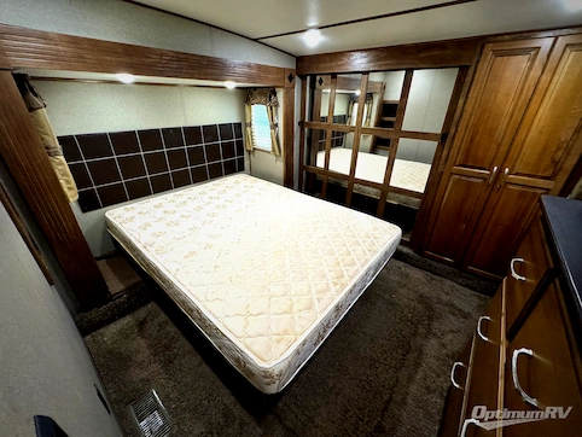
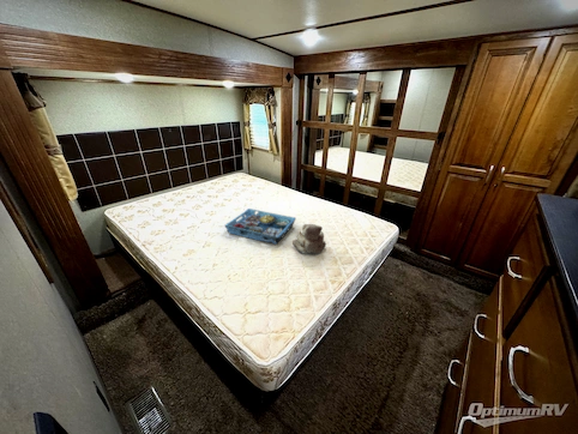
+ serving tray [223,207,297,246]
+ teddy bear [291,223,327,255]
